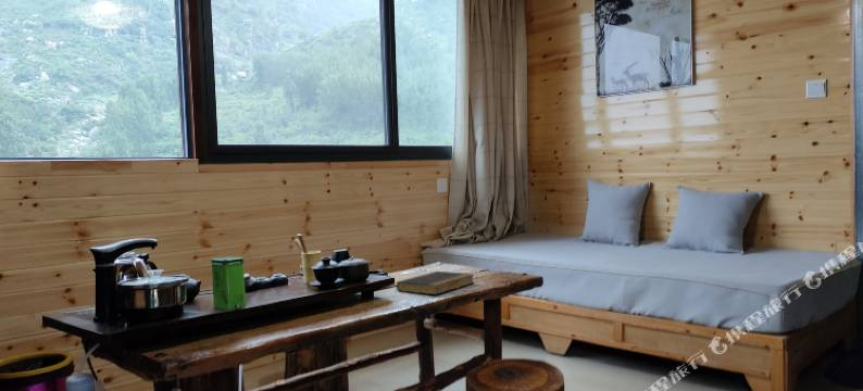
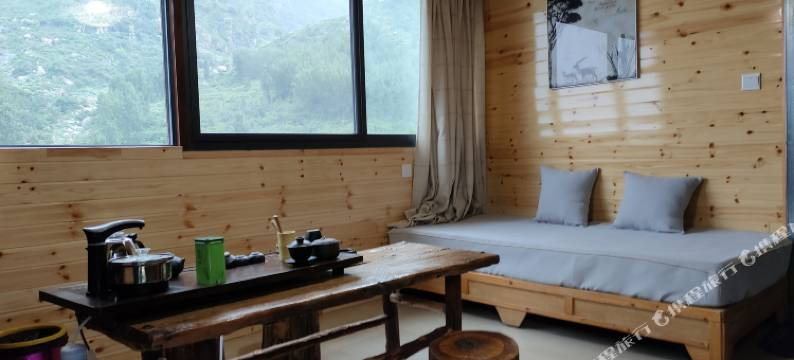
- book [396,270,476,297]
